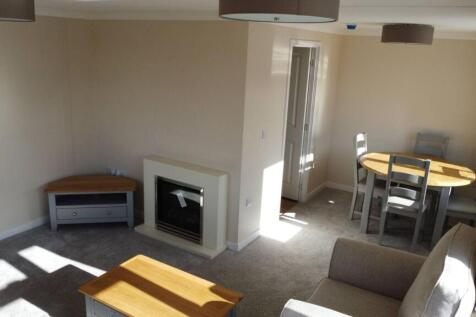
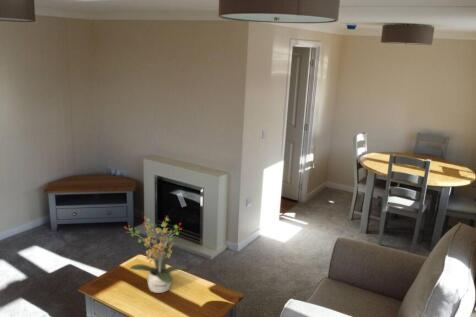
+ potted plant [123,215,188,294]
